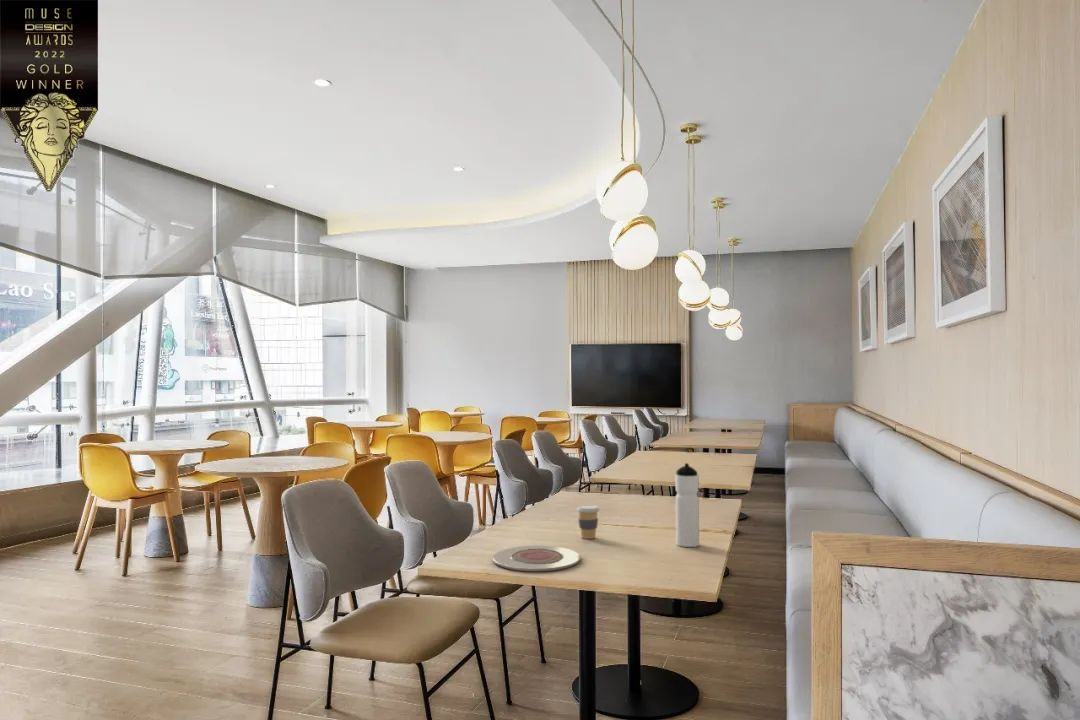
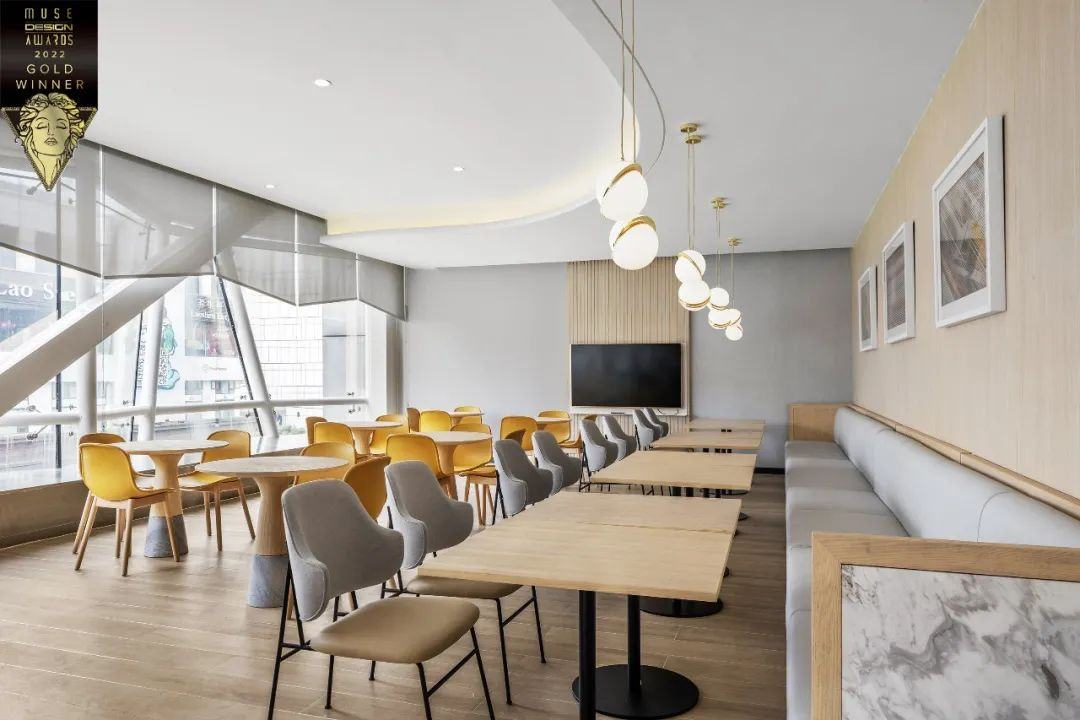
- plate [492,545,581,572]
- coffee cup [576,504,601,540]
- water bottle [674,462,700,548]
